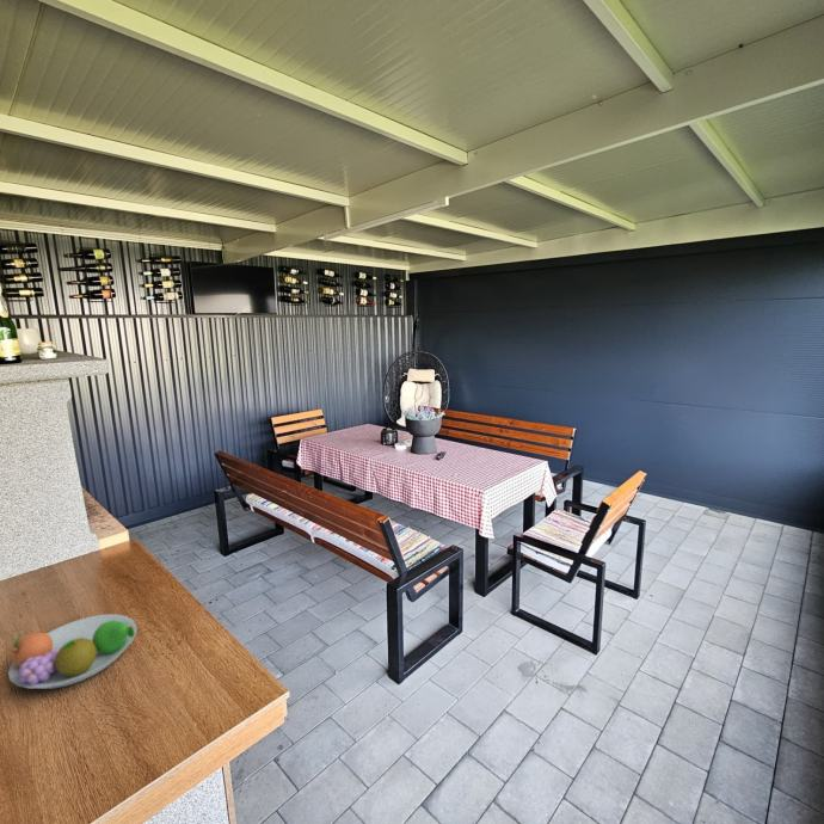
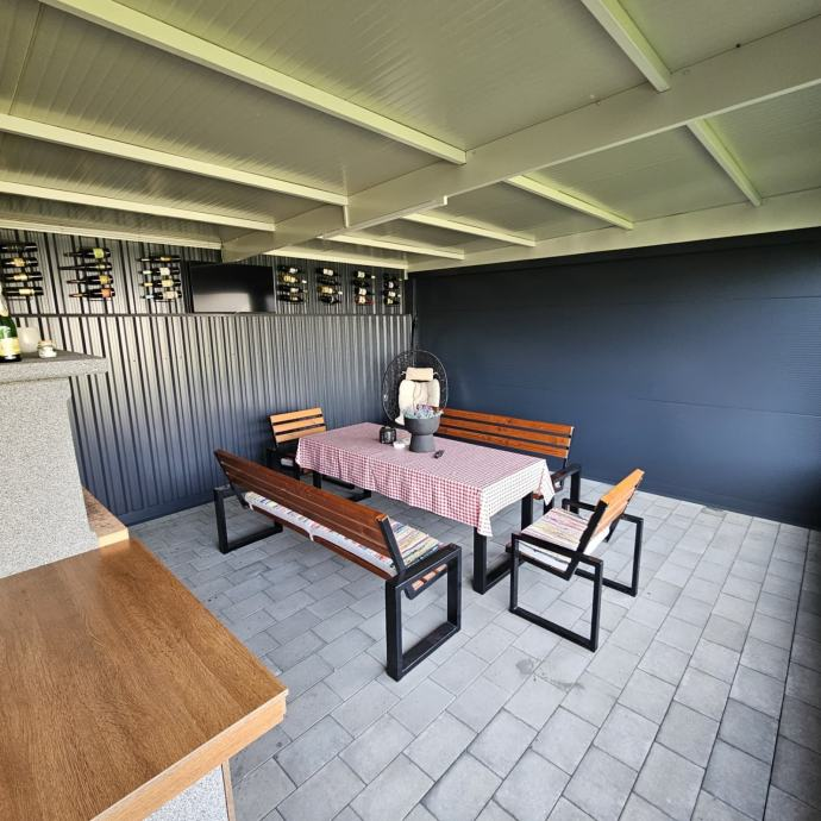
- fruit bowl [7,613,137,690]
